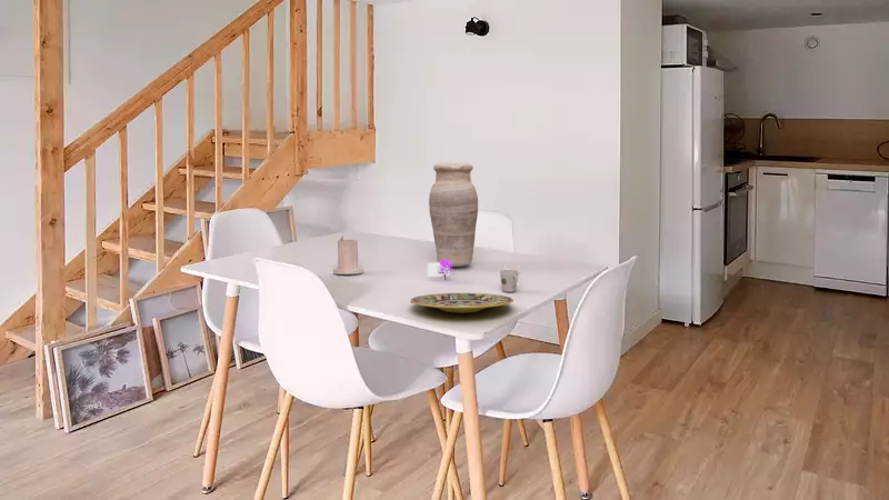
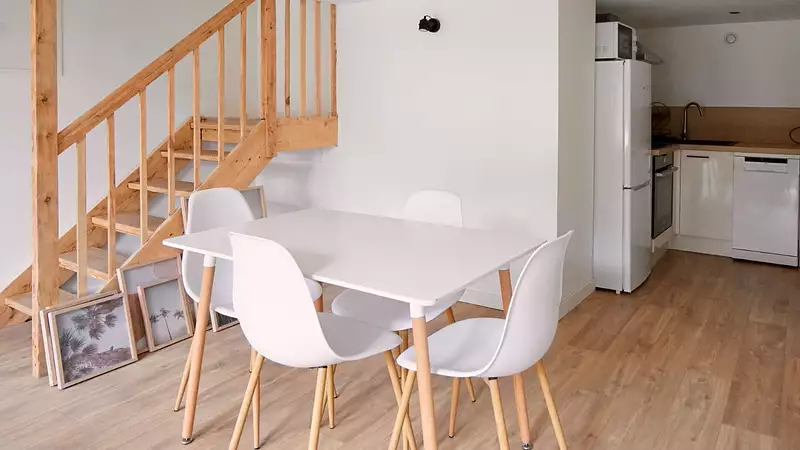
- candle [332,234,364,276]
- cup [499,269,519,293]
- plate [410,292,515,314]
- vase [428,161,479,268]
- flower [427,259,522,281]
